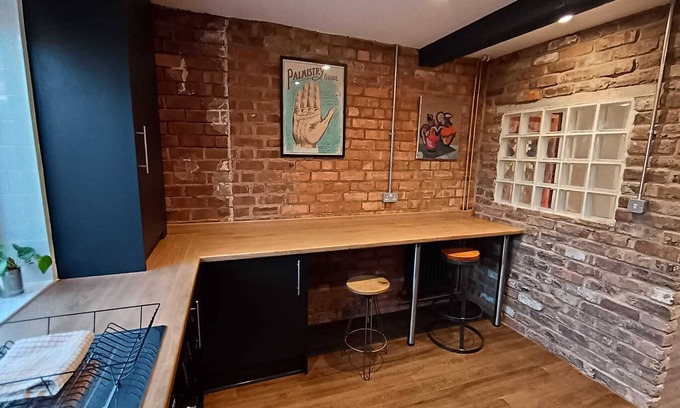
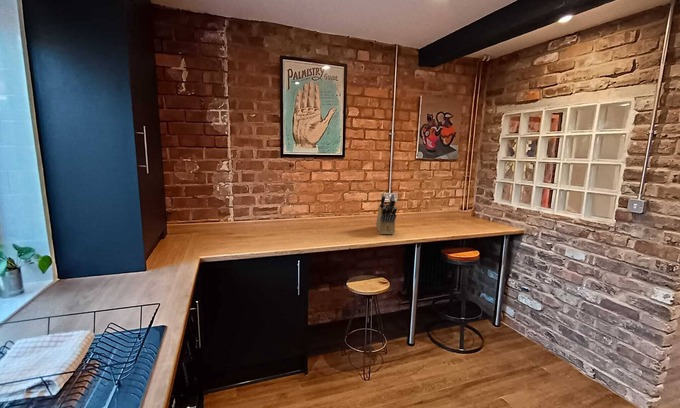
+ knife block [375,193,398,235]
